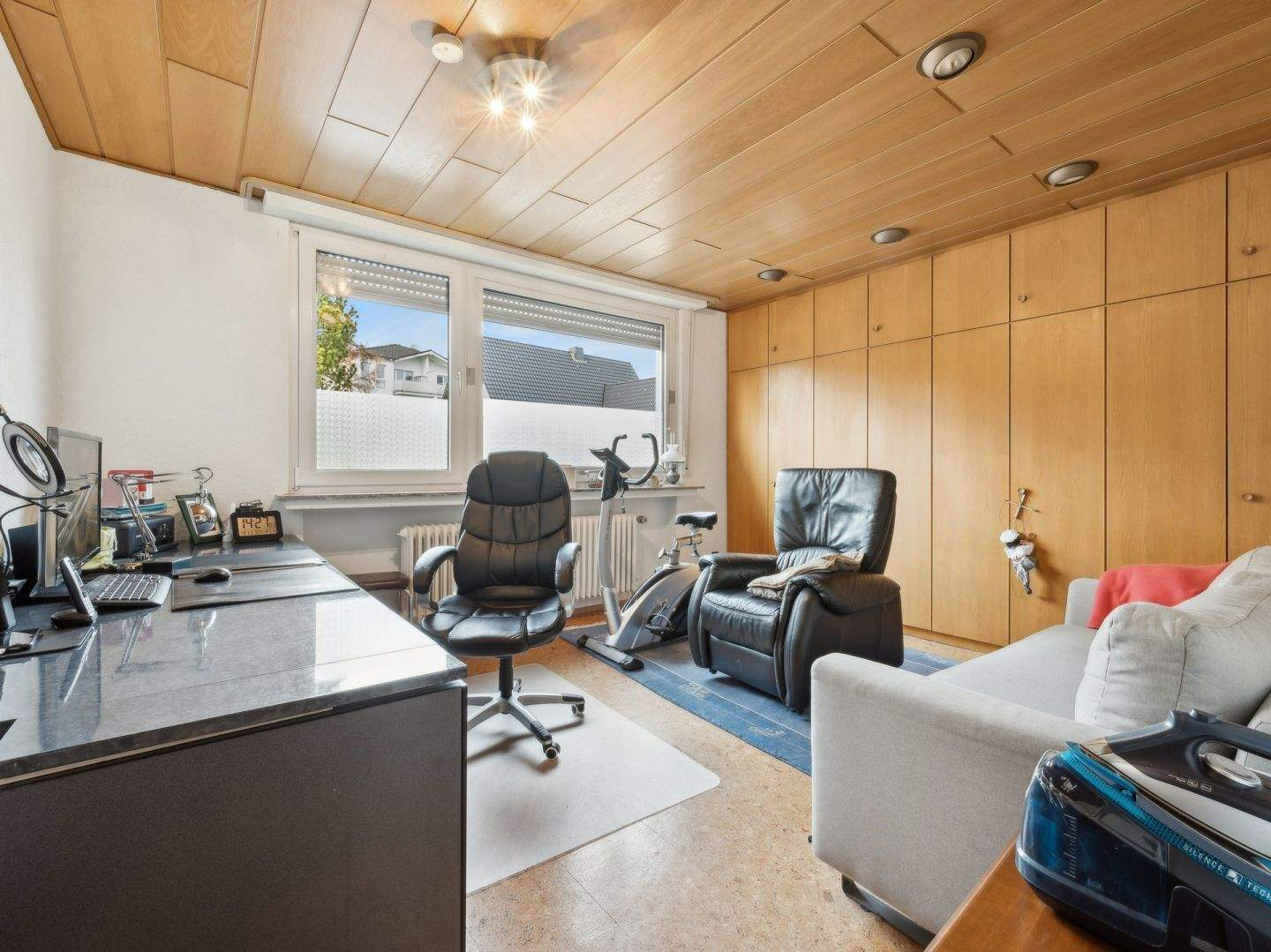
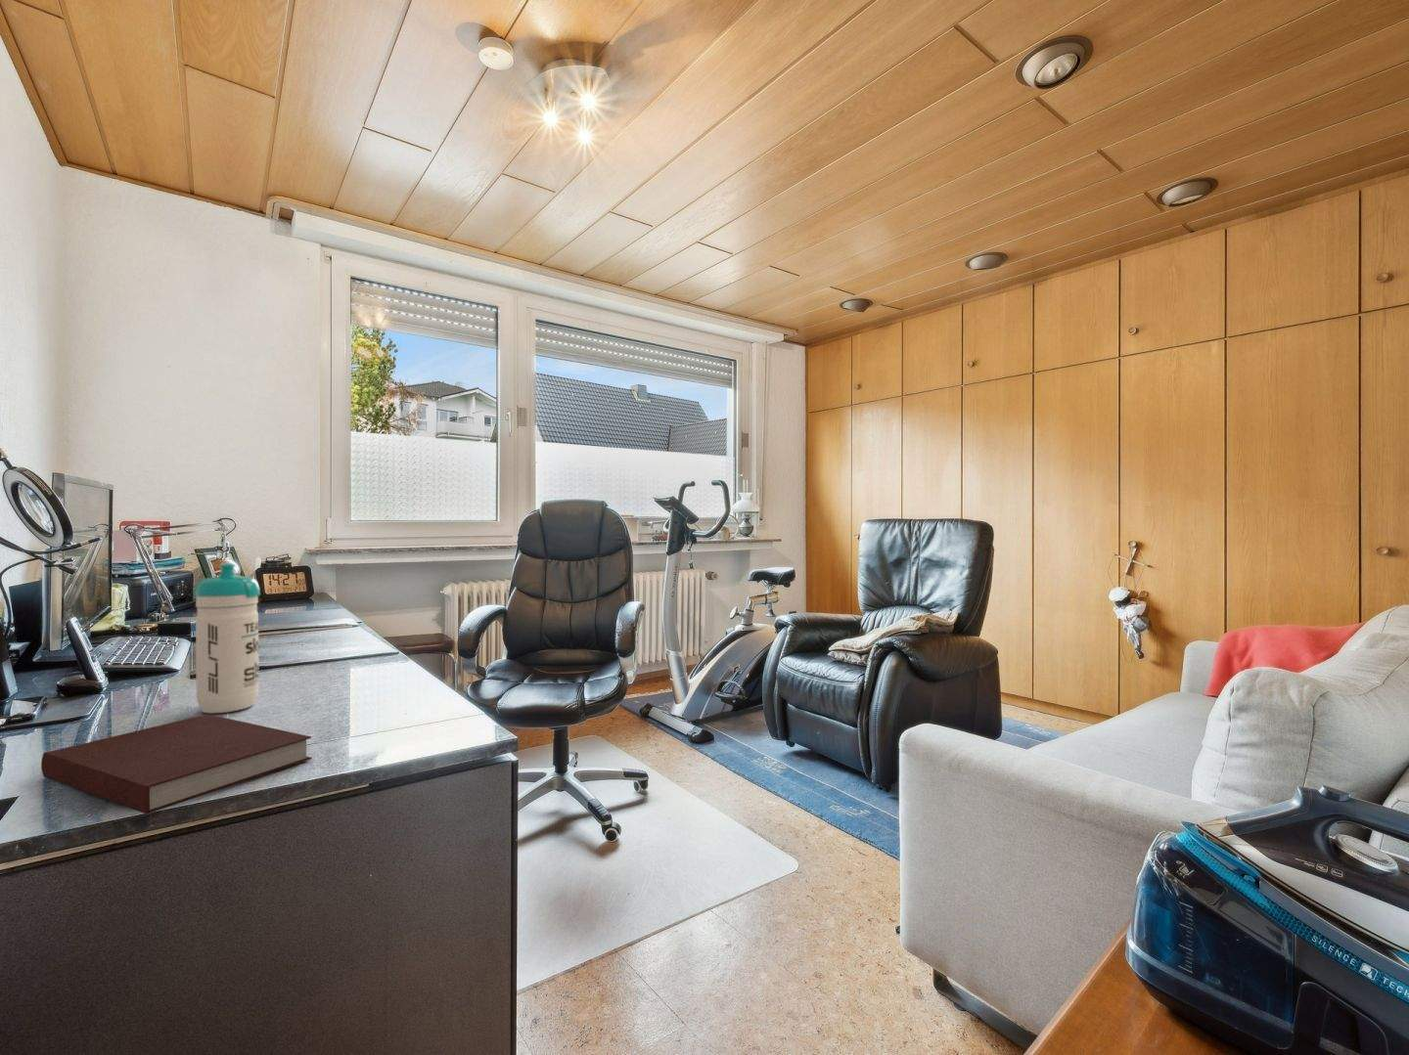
+ water bottle [193,562,262,714]
+ notebook [40,713,313,815]
